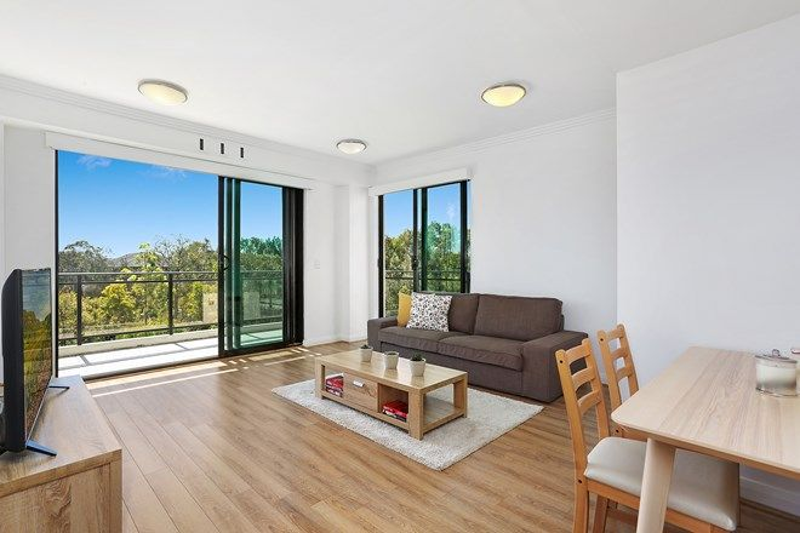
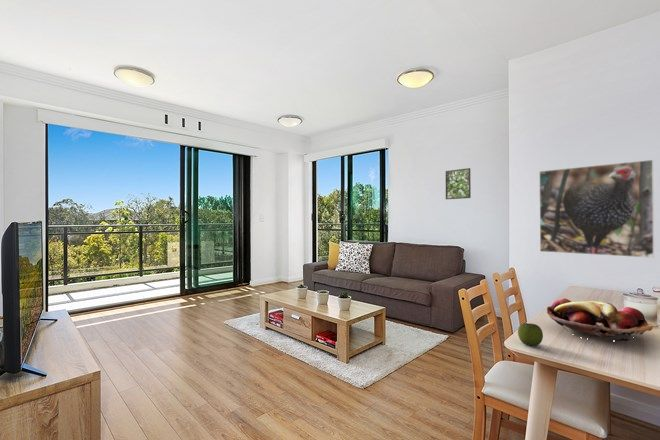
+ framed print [444,167,472,200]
+ fruit basket [546,297,654,342]
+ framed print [538,159,655,259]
+ apple [517,322,544,347]
